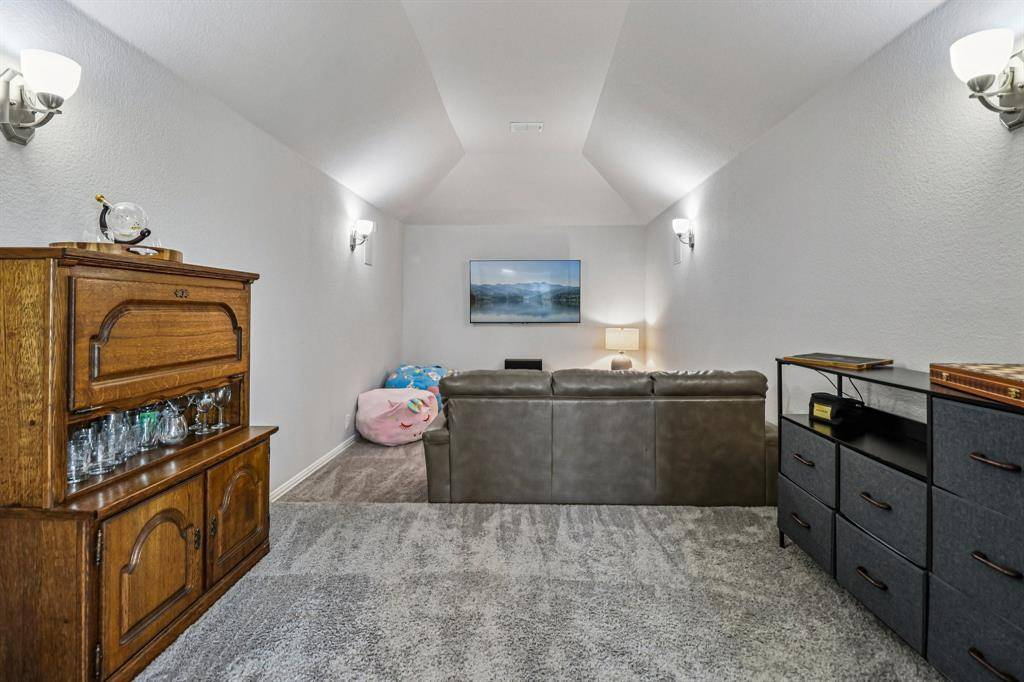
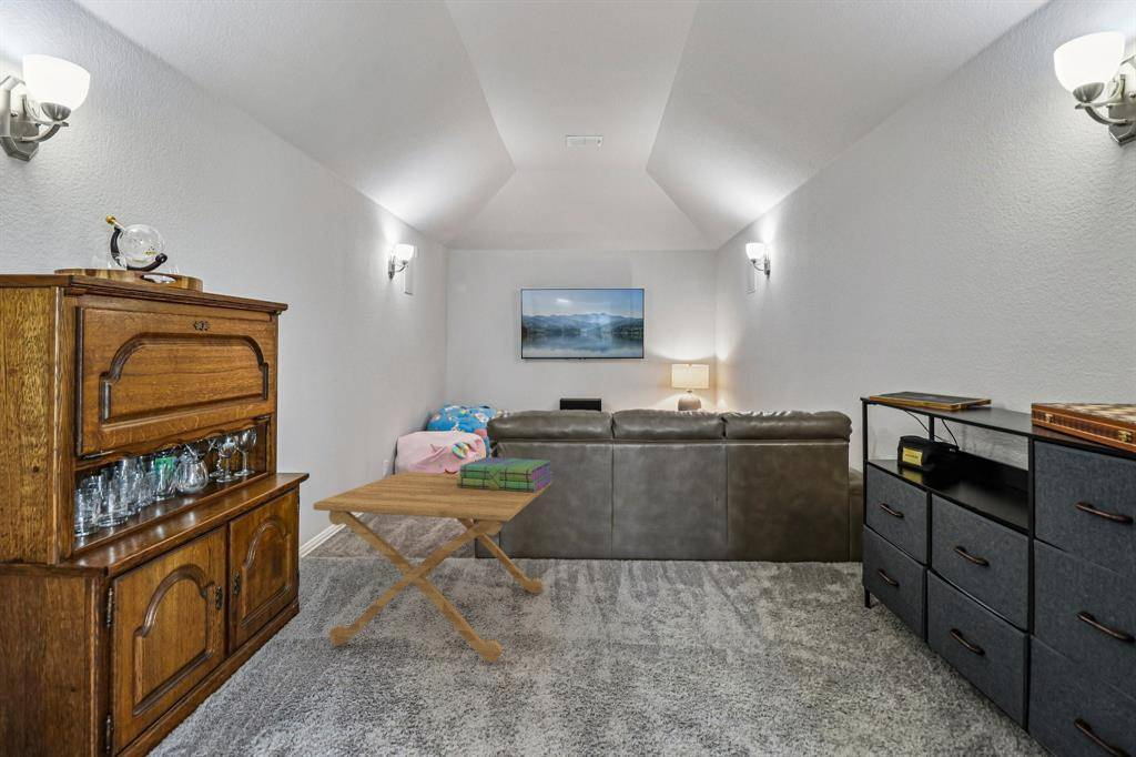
+ stack of books [457,456,555,492]
+ side table [312,471,554,663]
